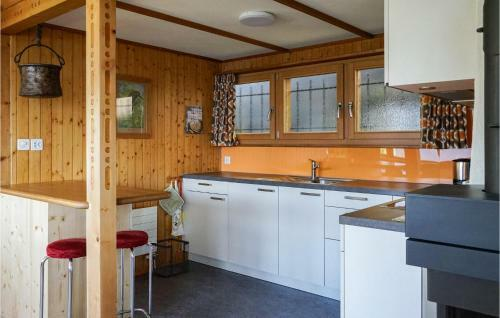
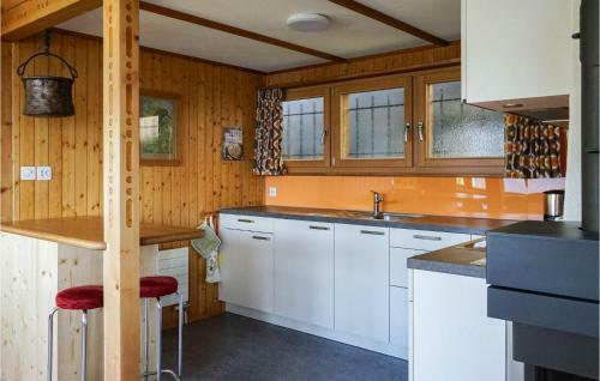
- wastebasket [151,237,191,278]
